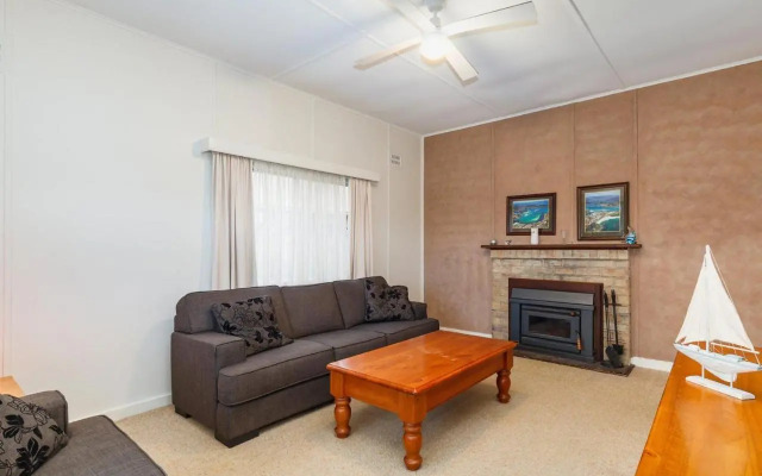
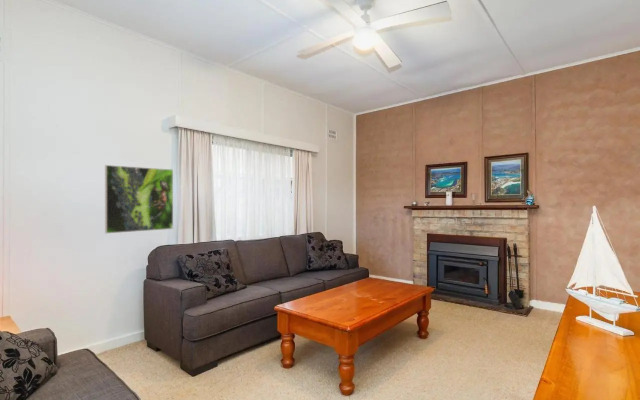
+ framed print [104,164,174,234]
